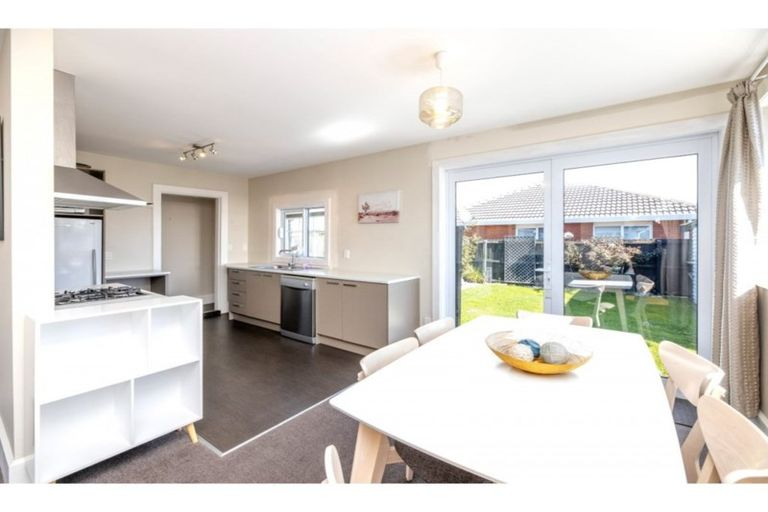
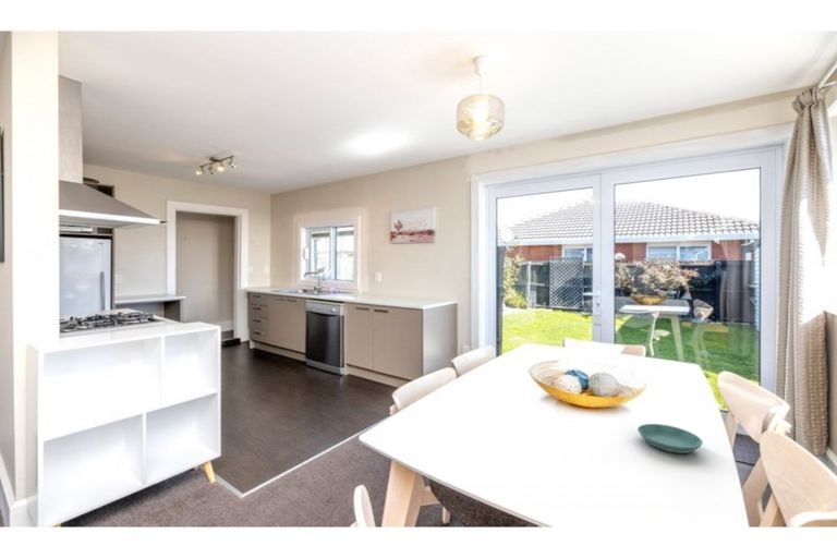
+ saucer [636,423,704,454]
